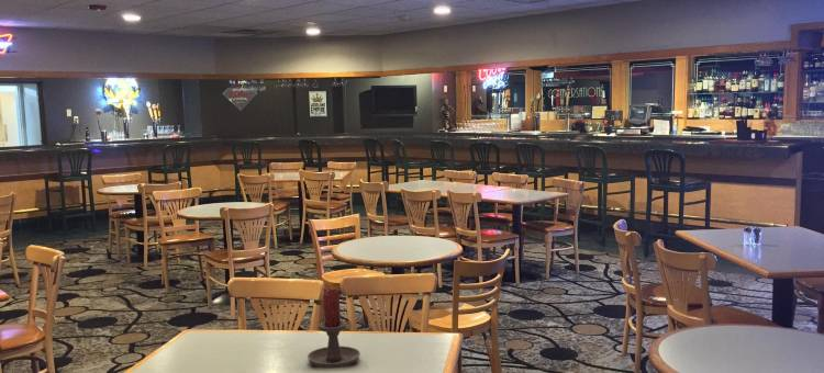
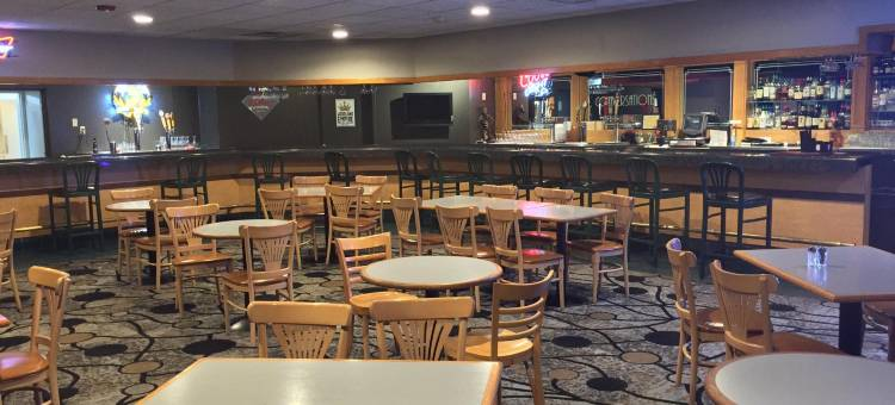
- candle holder [307,287,361,369]
